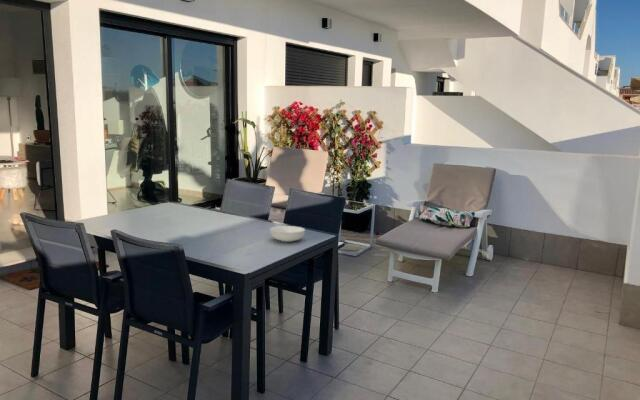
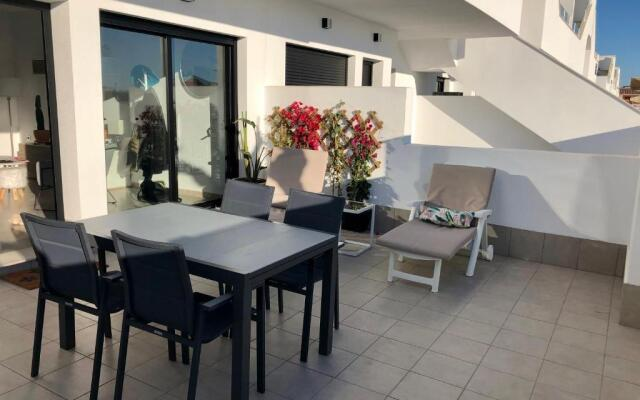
- serving bowl [269,225,306,243]
